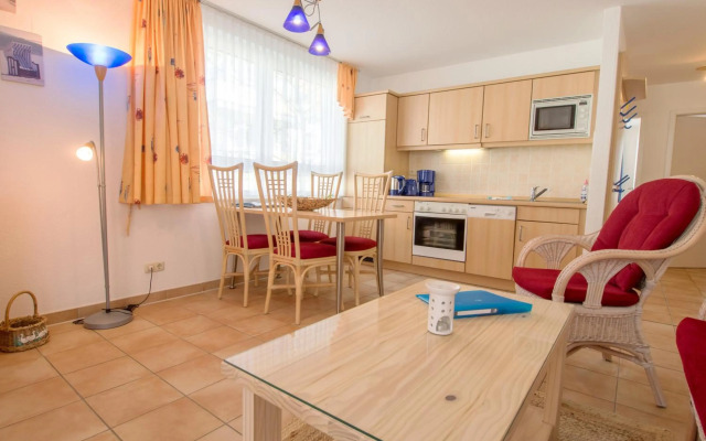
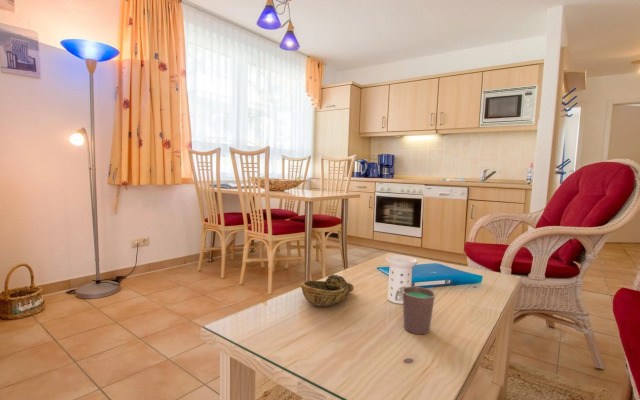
+ decorative bowl [300,273,355,308]
+ cup [402,286,436,335]
